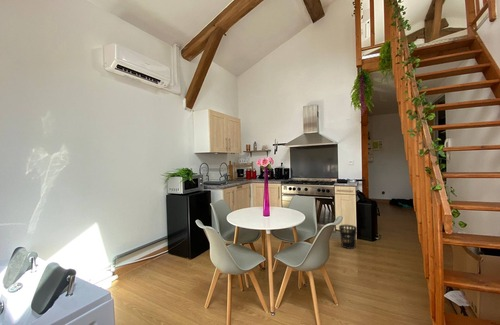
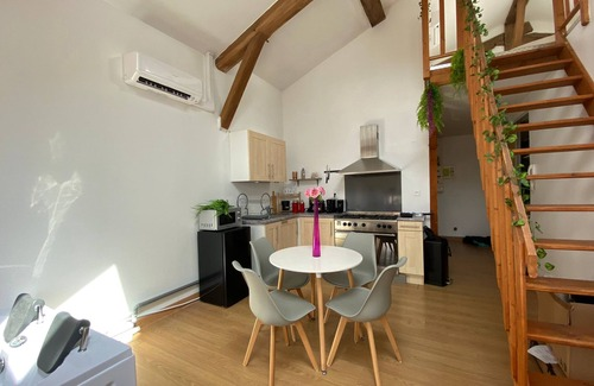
- wastebasket [338,224,358,250]
